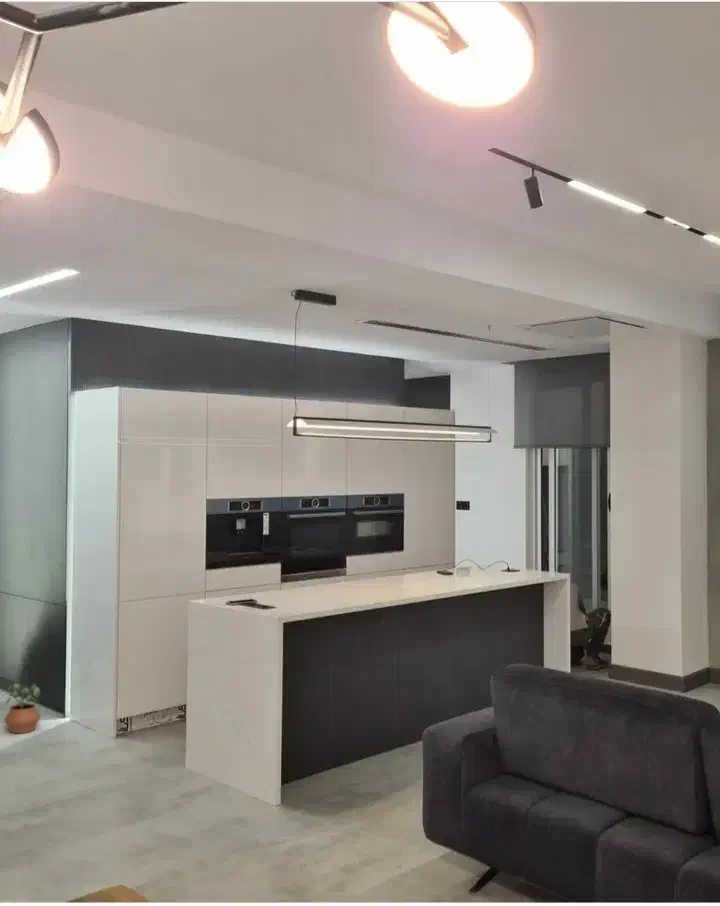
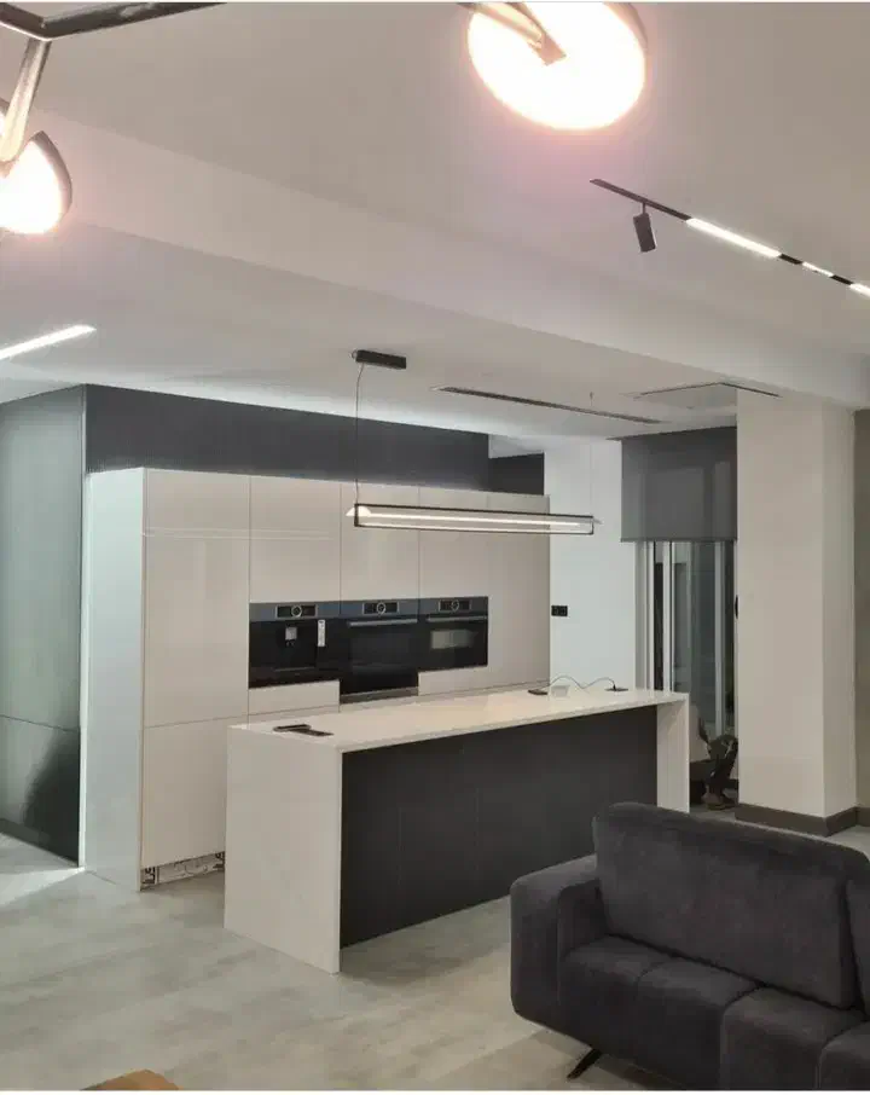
- potted plant [3,682,42,734]
